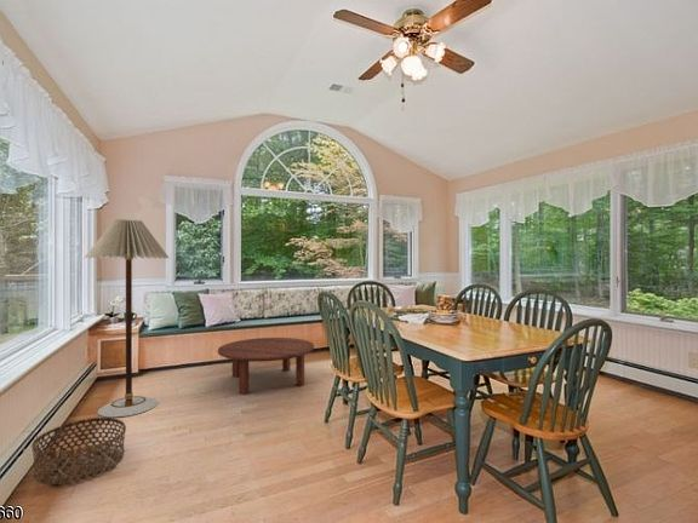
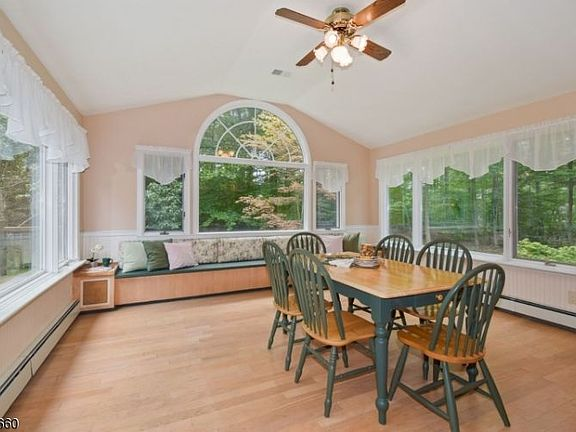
- floor lamp [84,218,170,418]
- coffee table [217,337,315,395]
- basket [30,416,127,485]
